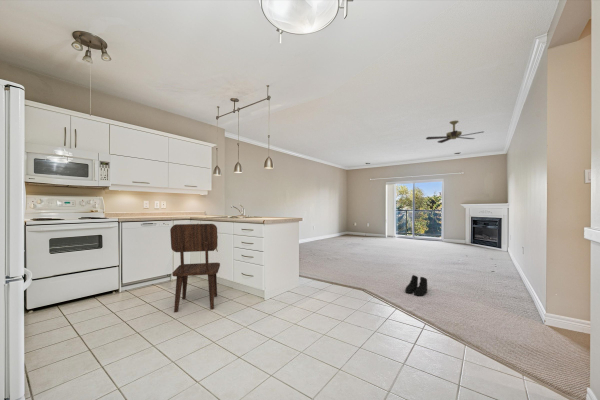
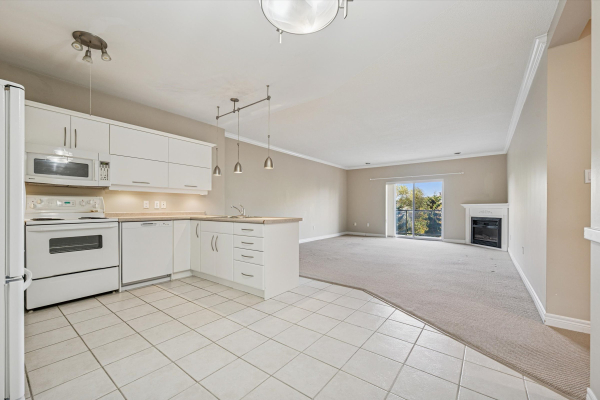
- dining chair [169,223,221,313]
- boots [404,274,428,297]
- ceiling fan [425,120,485,144]
